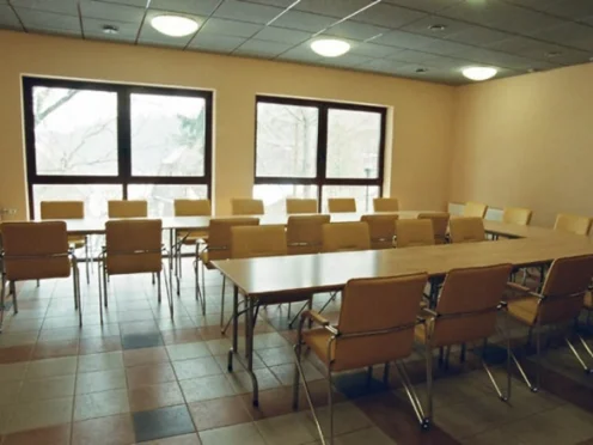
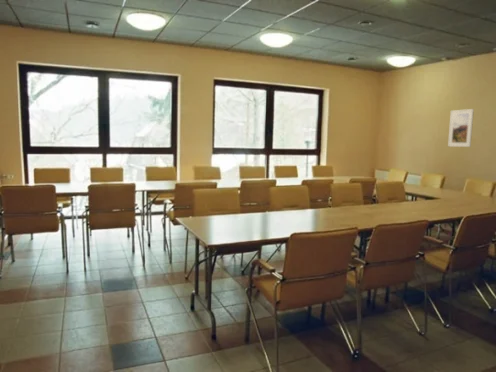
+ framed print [447,108,475,148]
